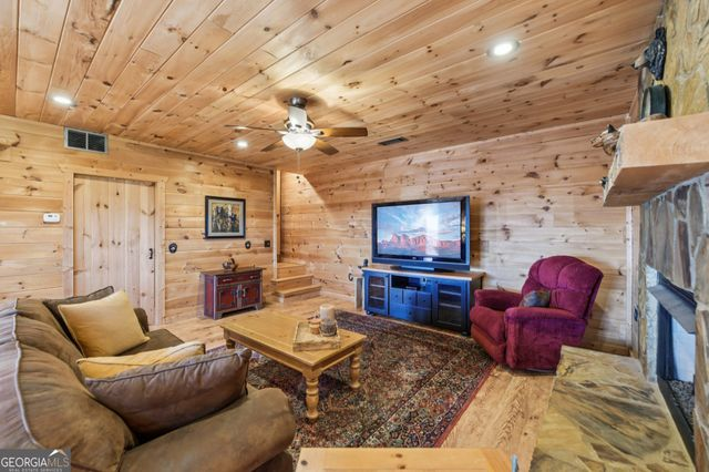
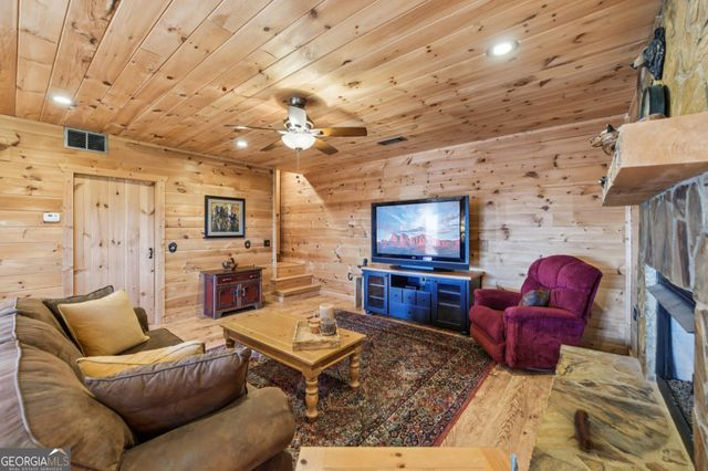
+ decorative log [562,408,595,453]
